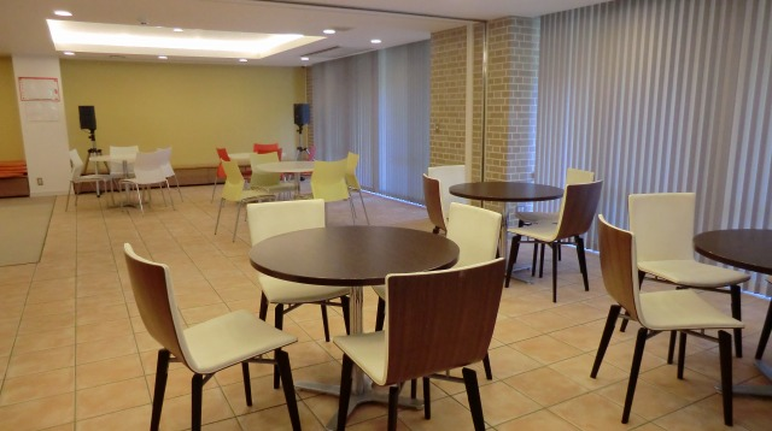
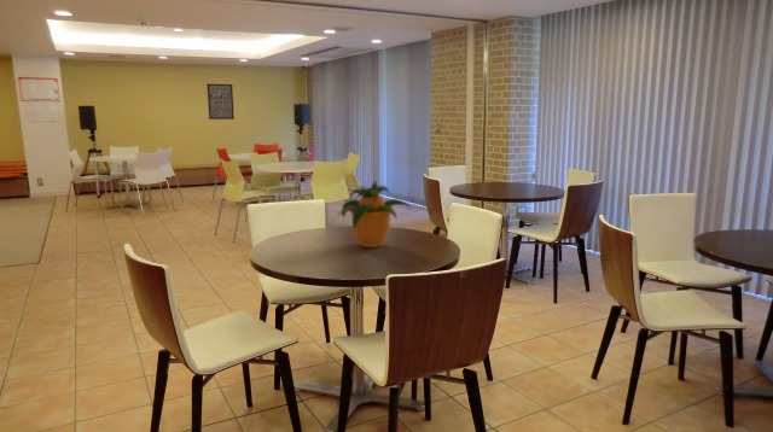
+ potted plant [337,180,413,249]
+ wall art [205,83,236,121]
